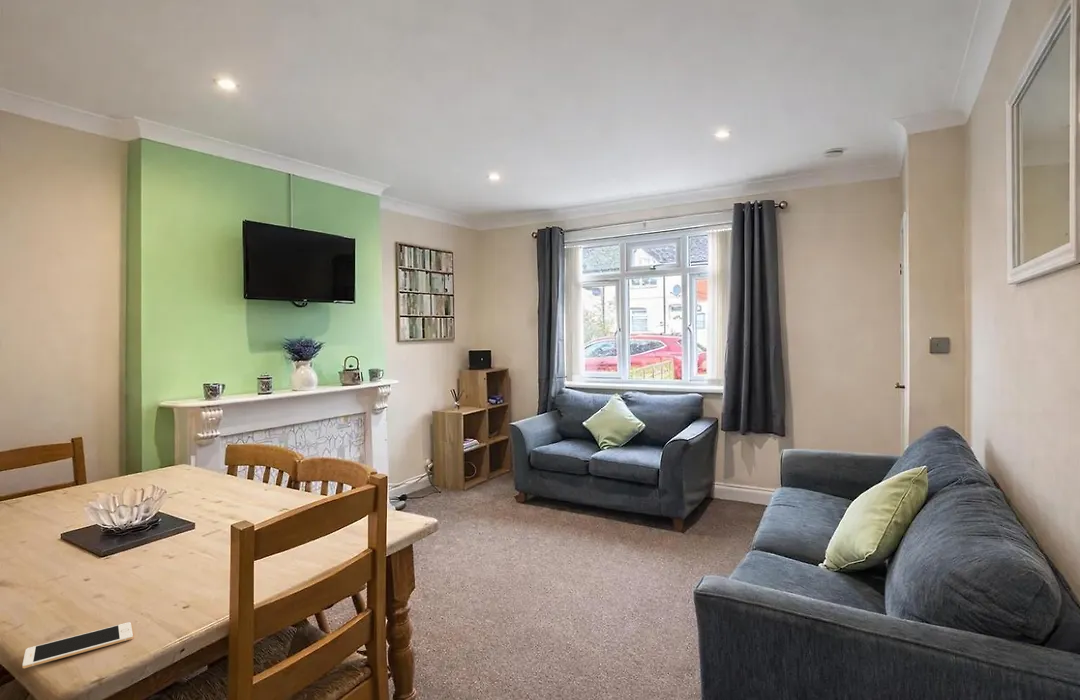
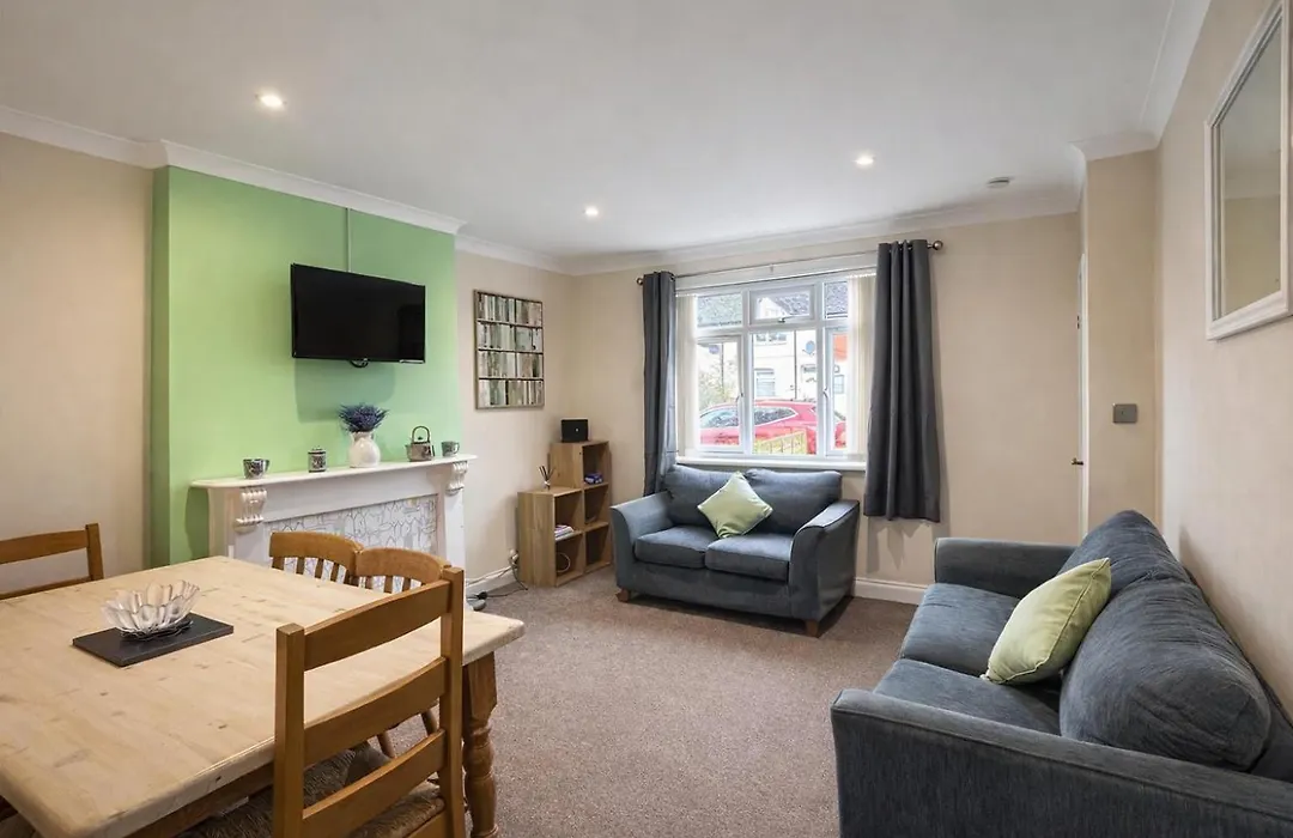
- cell phone [21,621,134,669]
